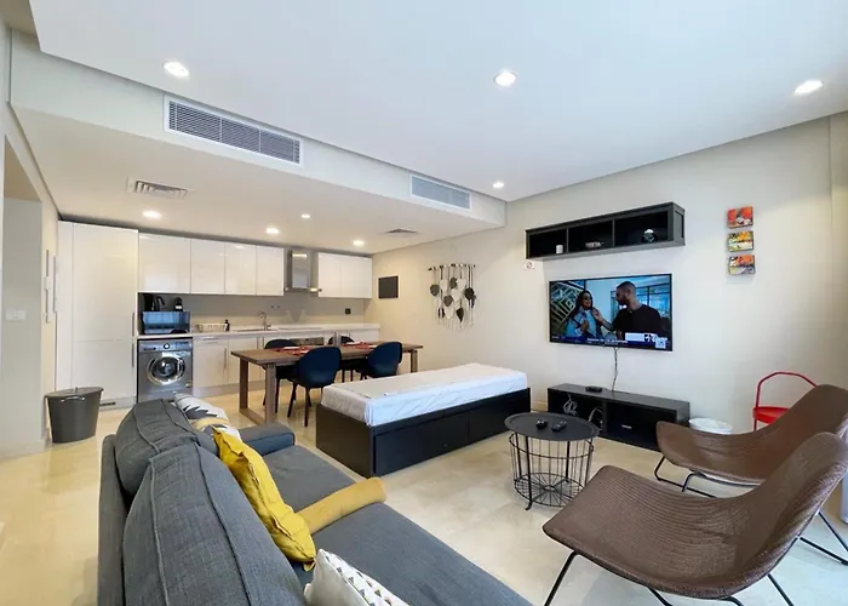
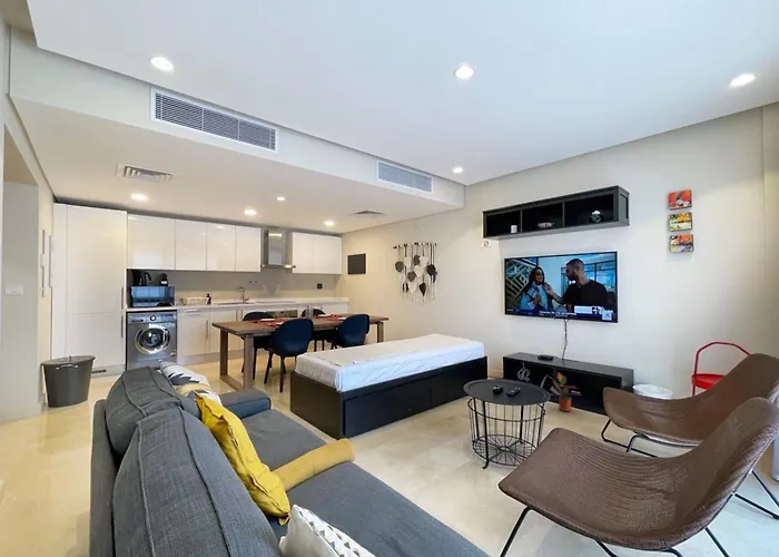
+ potted plant [549,372,582,412]
